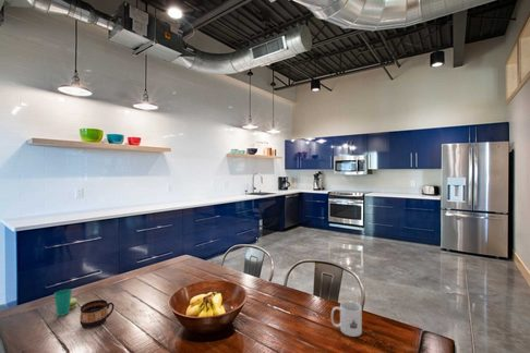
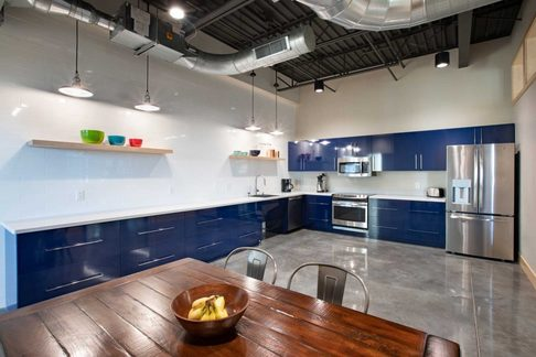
- cup [79,299,115,329]
- mug [330,301,363,338]
- cup [52,288,79,317]
